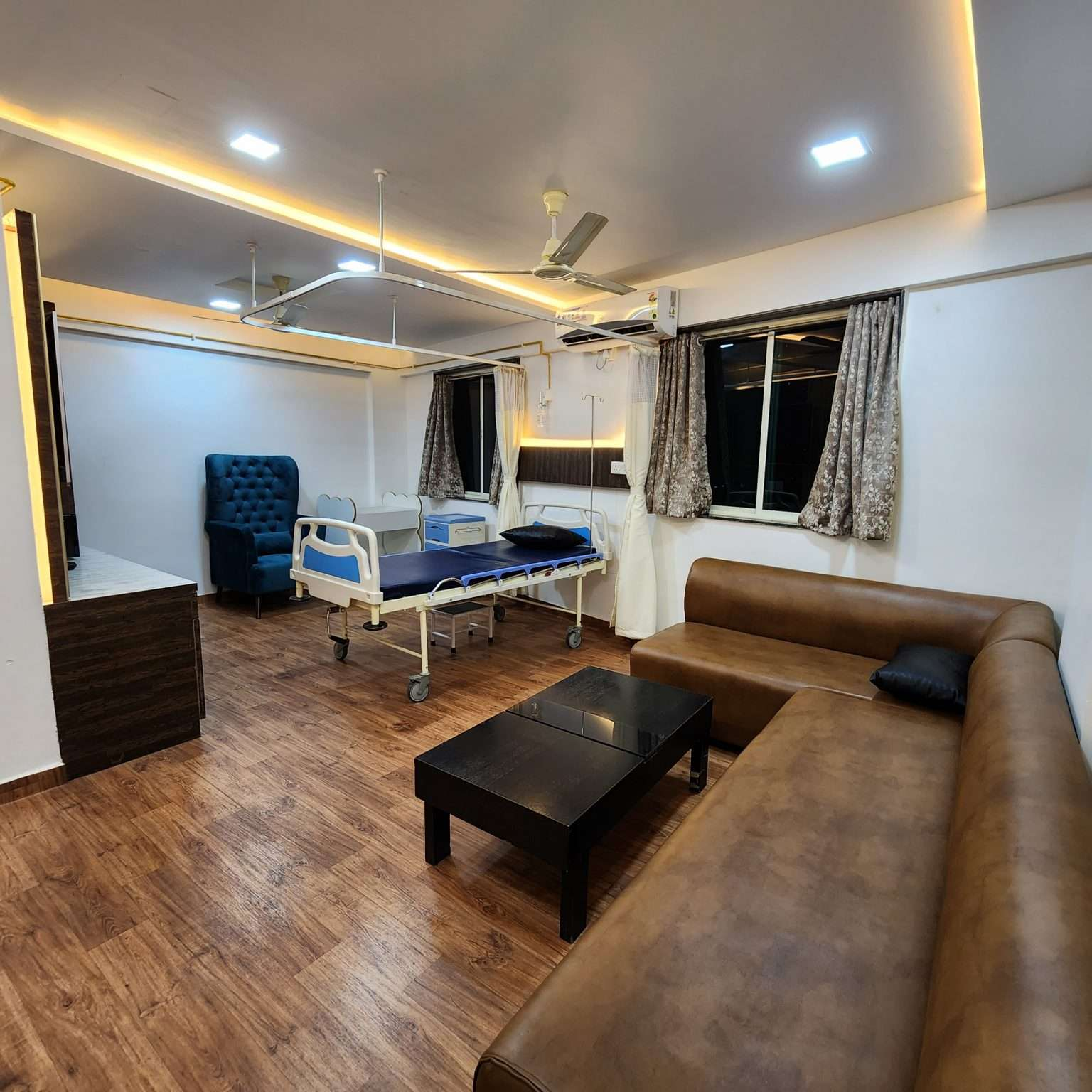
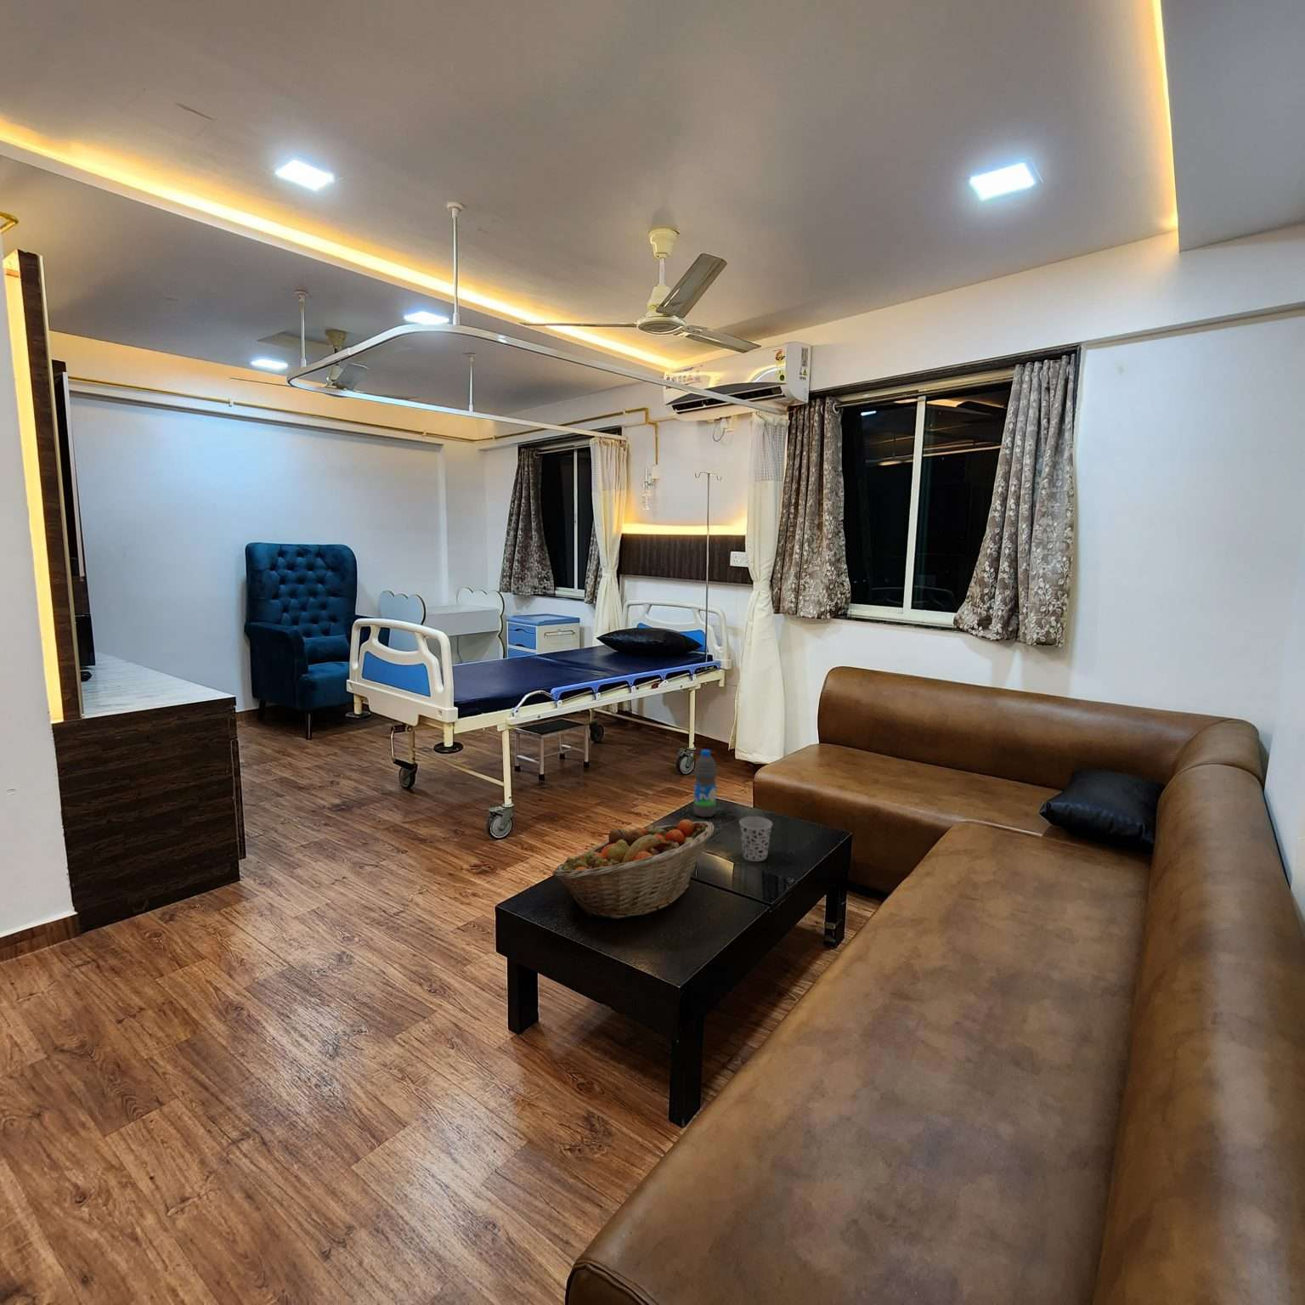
+ fruit basket [551,819,716,919]
+ cup [739,816,773,863]
+ water bottle [692,748,718,819]
